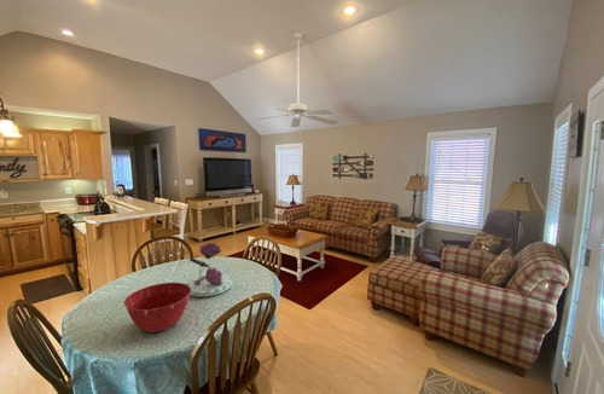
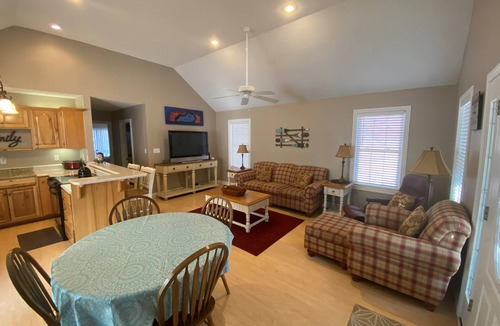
- mixing bowl [123,282,191,334]
- flower arrangement [186,242,233,297]
